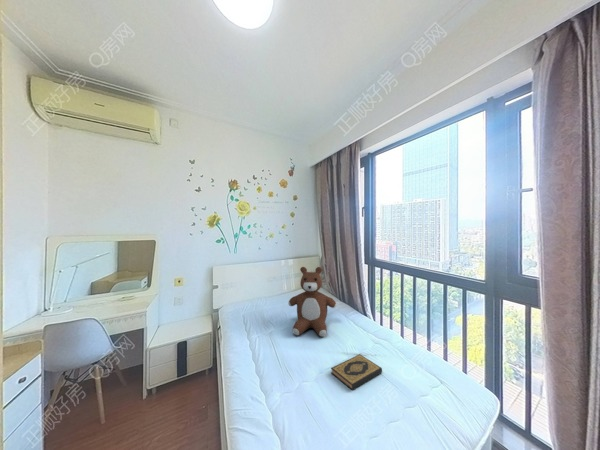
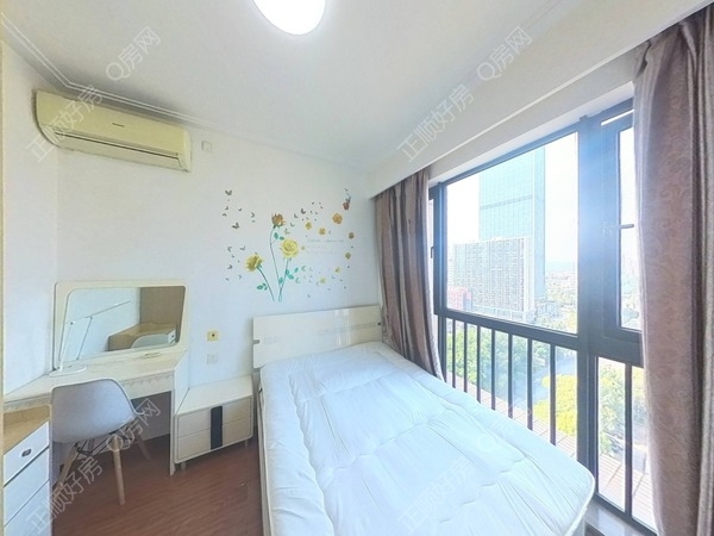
- hardback book [330,353,383,391]
- teddy bear [287,266,337,338]
